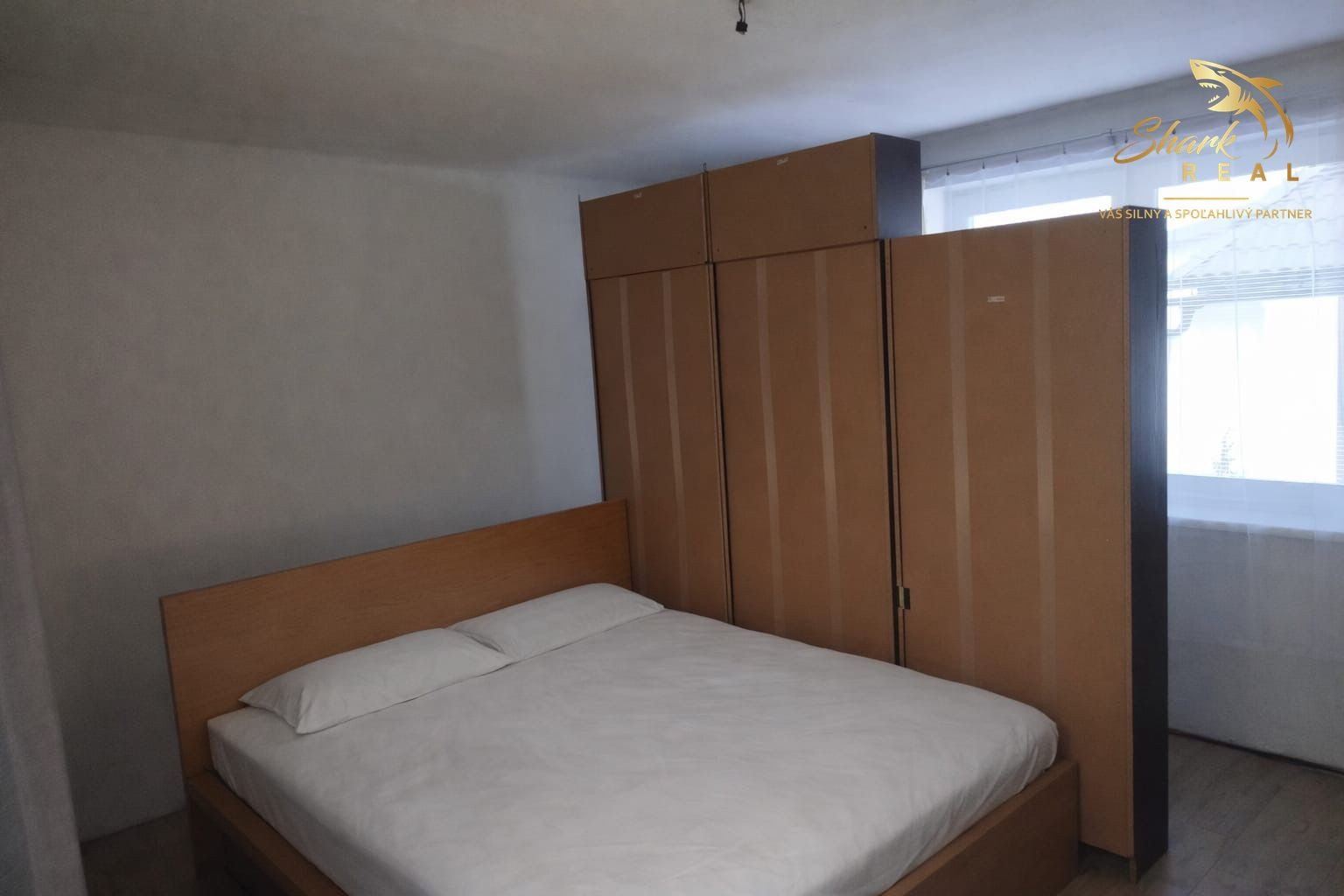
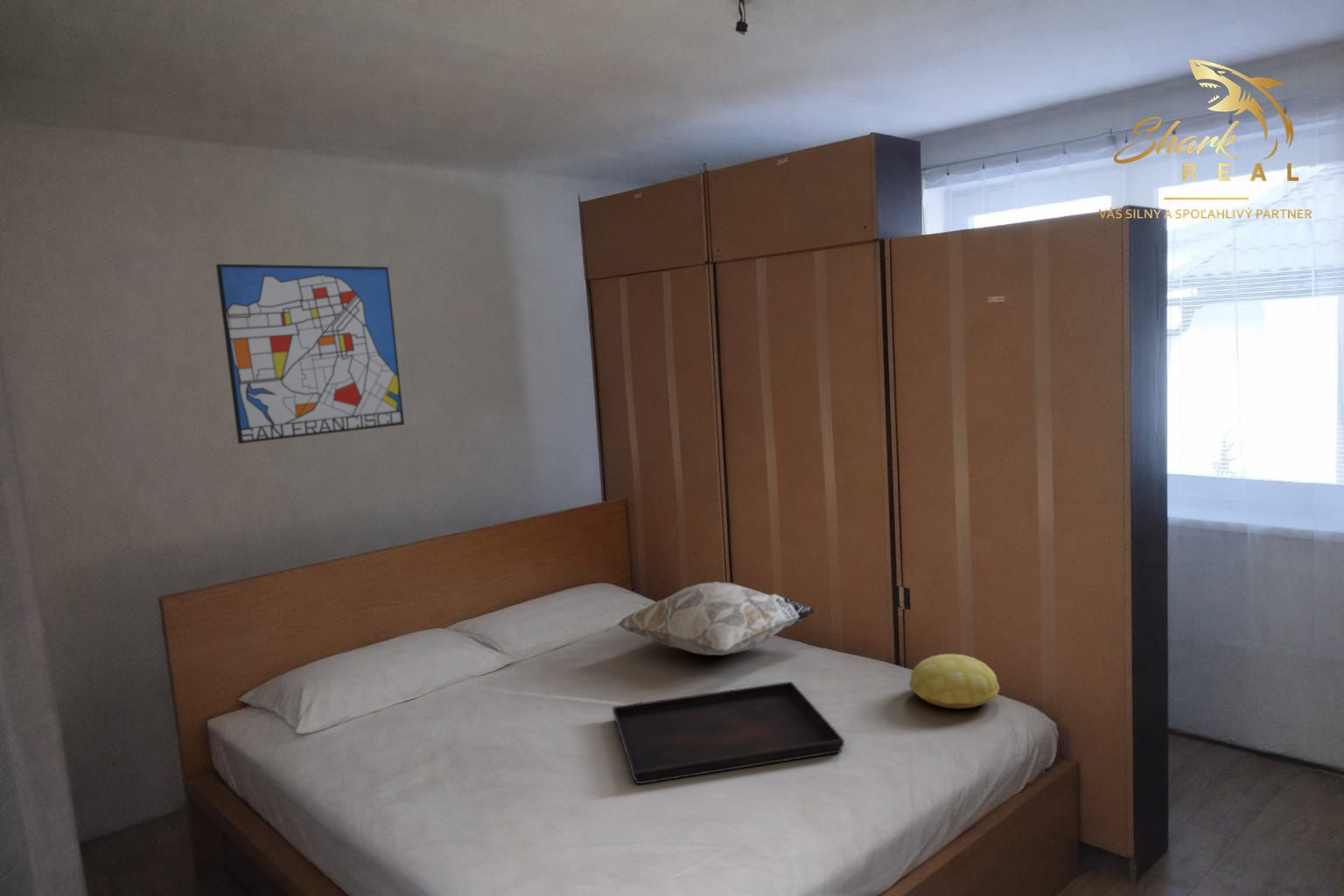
+ wall art [215,263,405,444]
+ cushion [908,653,1000,710]
+ decorative pillow [616,581,817,656]
+ serving tray [612,681,845,785]
